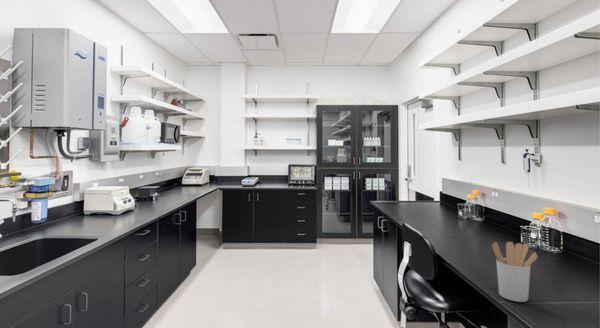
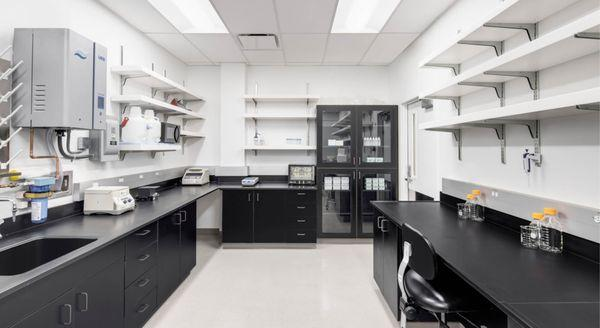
- utensil holder [491,241,539,303]
